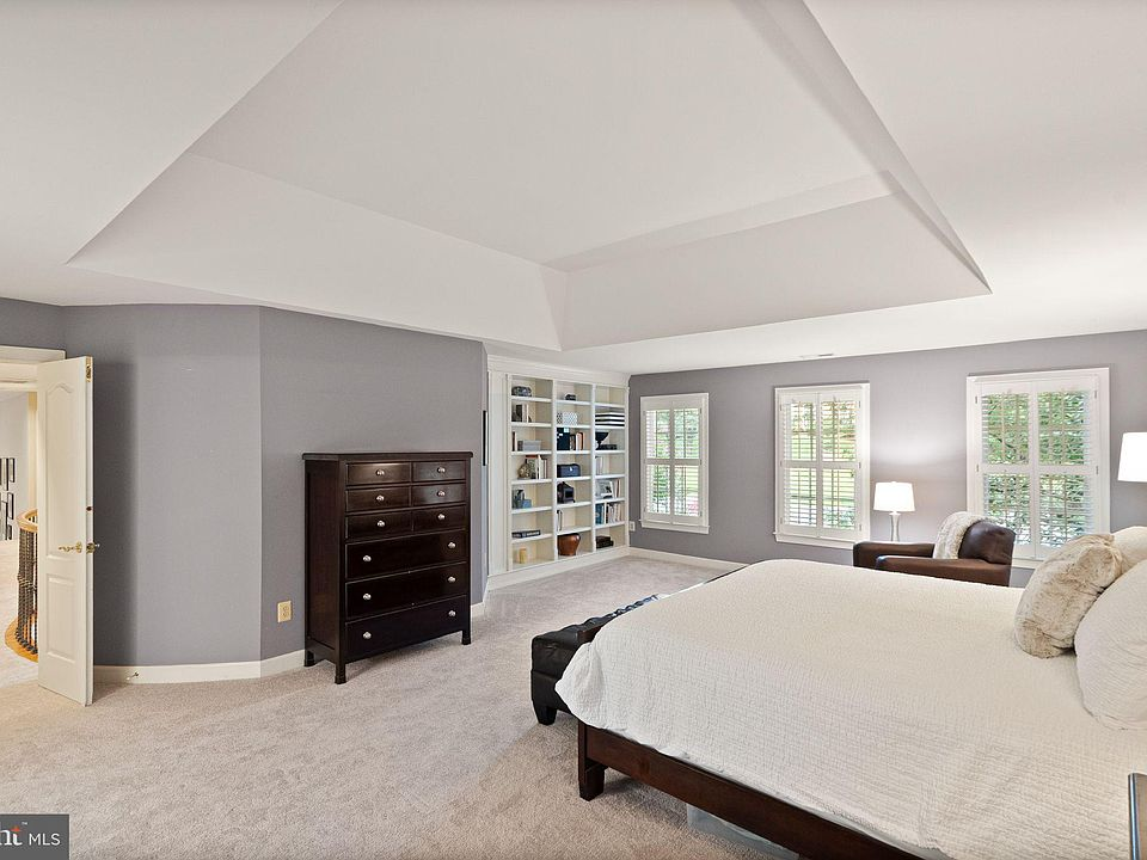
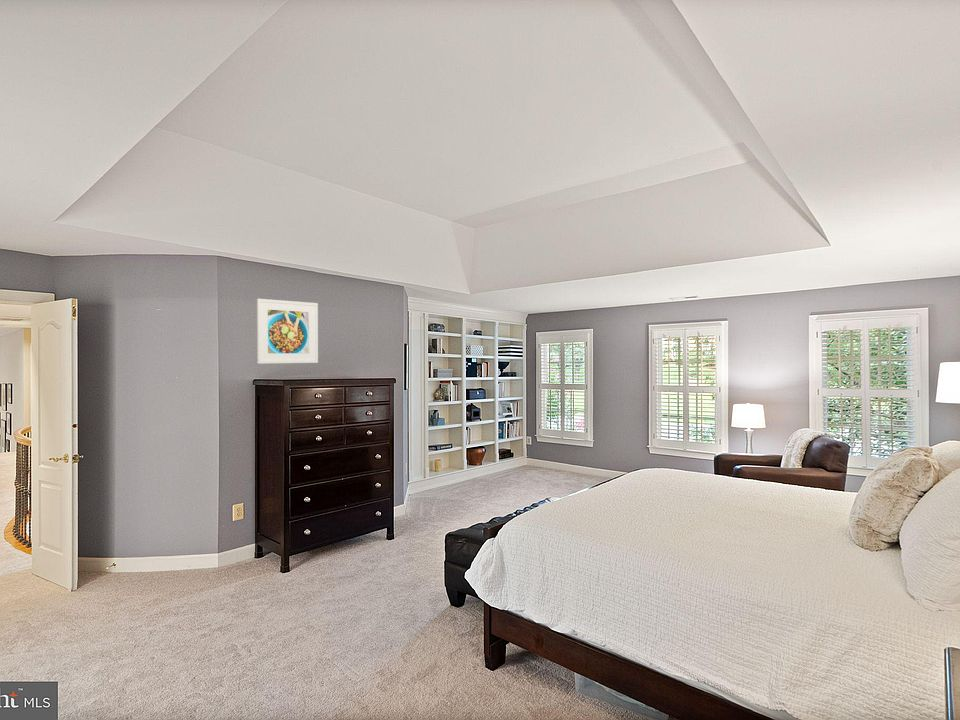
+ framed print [256,298,319,365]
